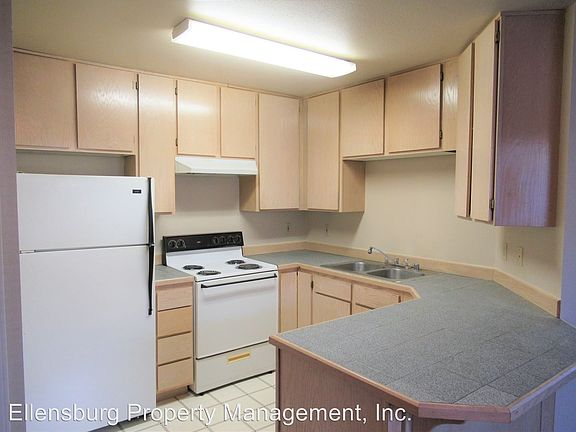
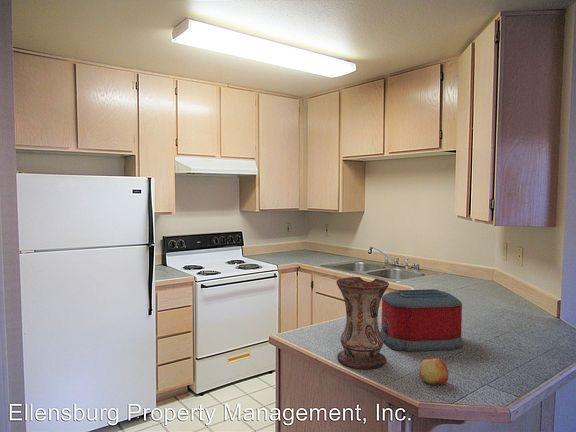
+ vase [335,276,390,370]
+ toaster [380,288,464,352]
+ apple [418,357,450,386]
